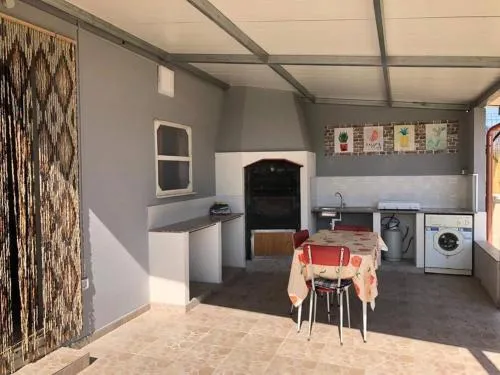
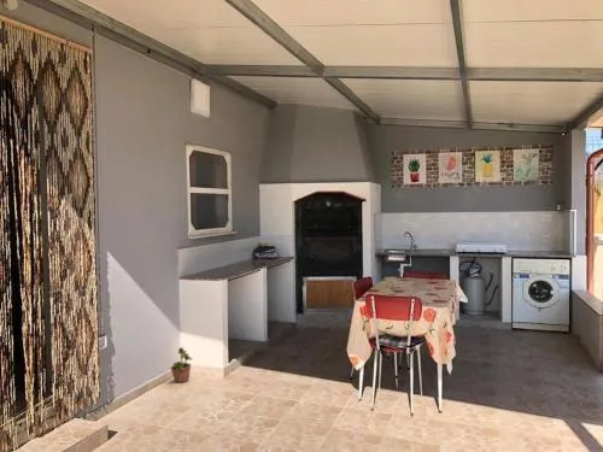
+ potted plant [169,345,193,383]
